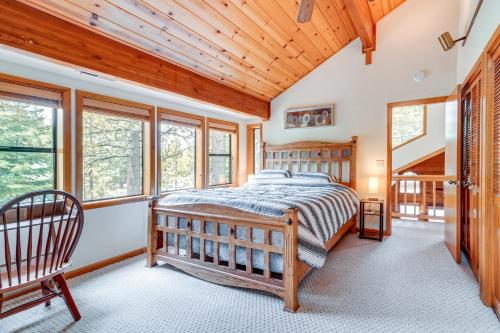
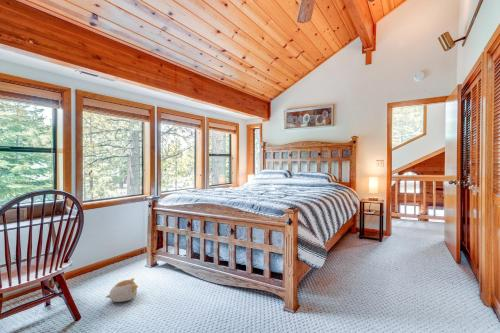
+ plush toy [105,277,139,303]
